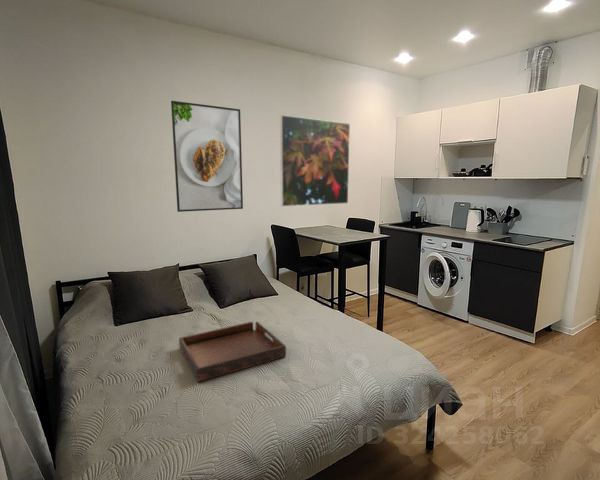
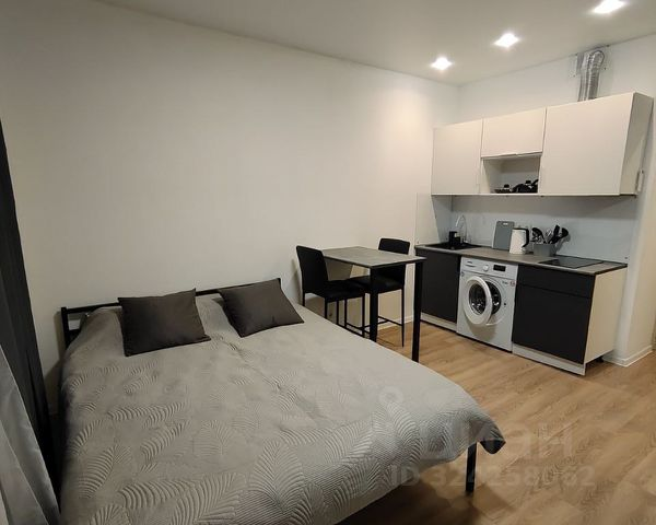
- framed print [170,100,244,213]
- serving tray [178,321,287,383]
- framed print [279,114,351,207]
